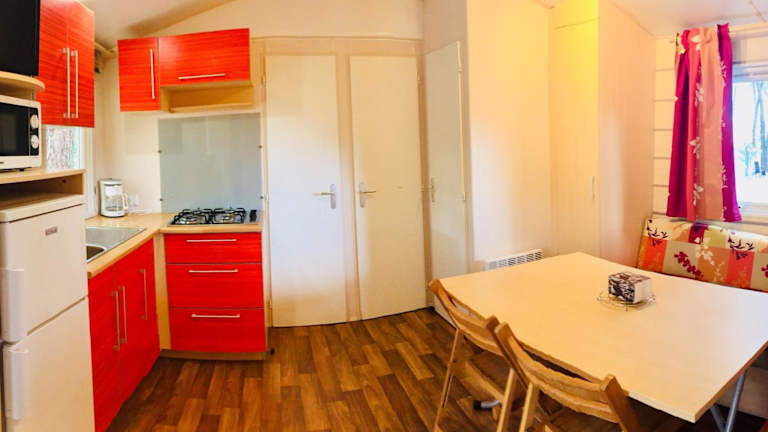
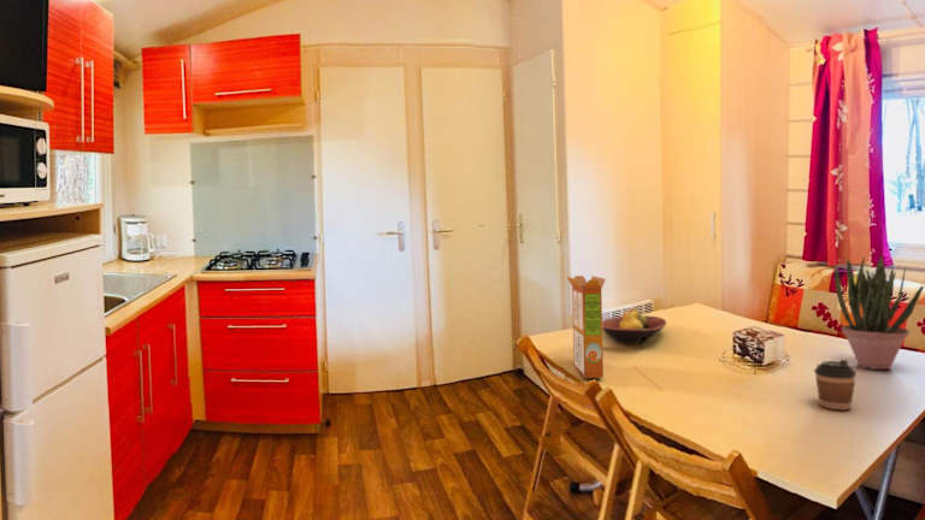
+ potted plant [833,255,925,371]
+ fruit bowl [602,307,667,345]
+ coffee cup [813,359,858,410]
+ cereal box [566,274,607,379]
